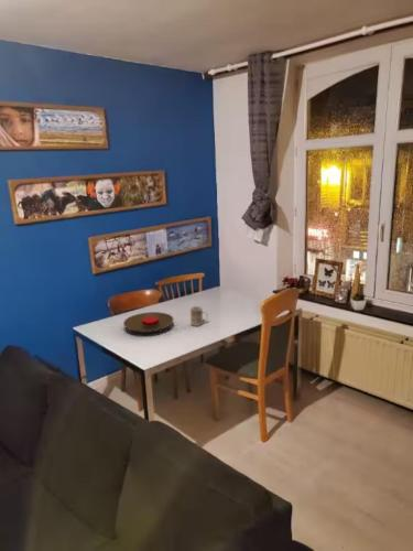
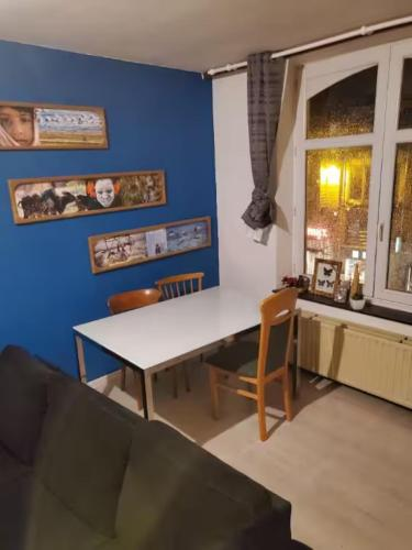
- plate [122,311,174,334]
- mug [189,305,209,327]
